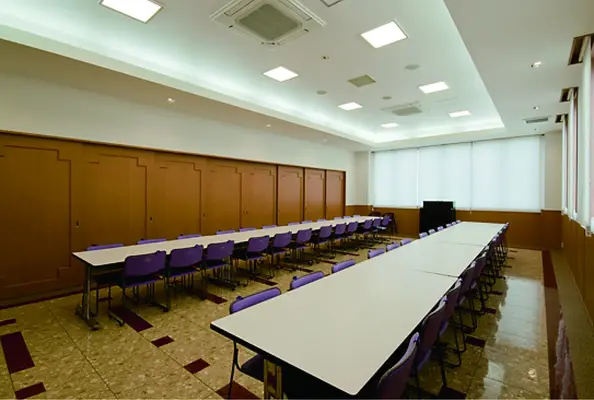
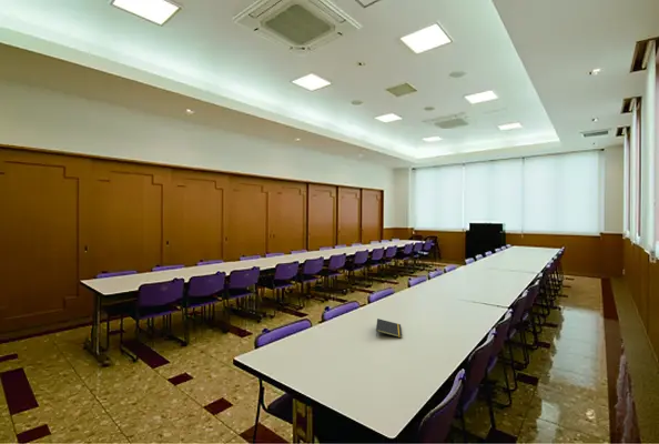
+ notepad [375,317,403,339]
